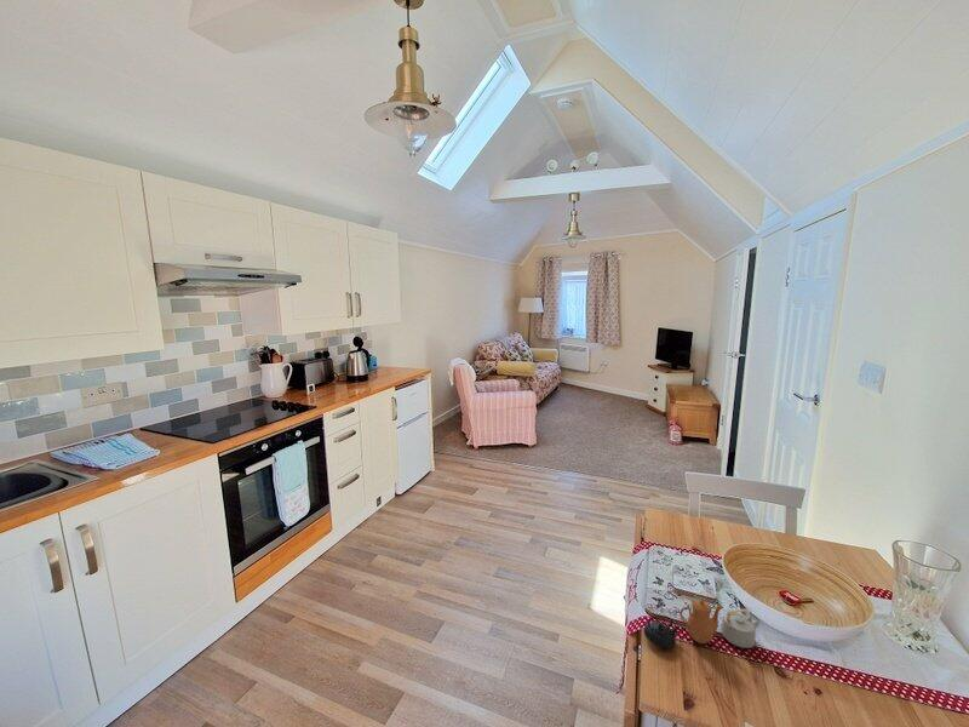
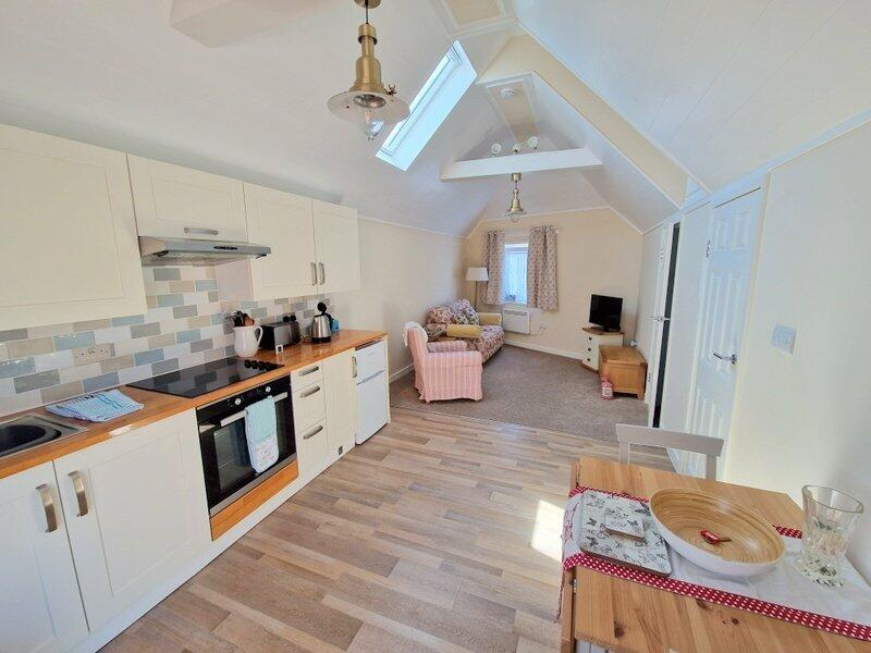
- teapot [643,599,761,649]
